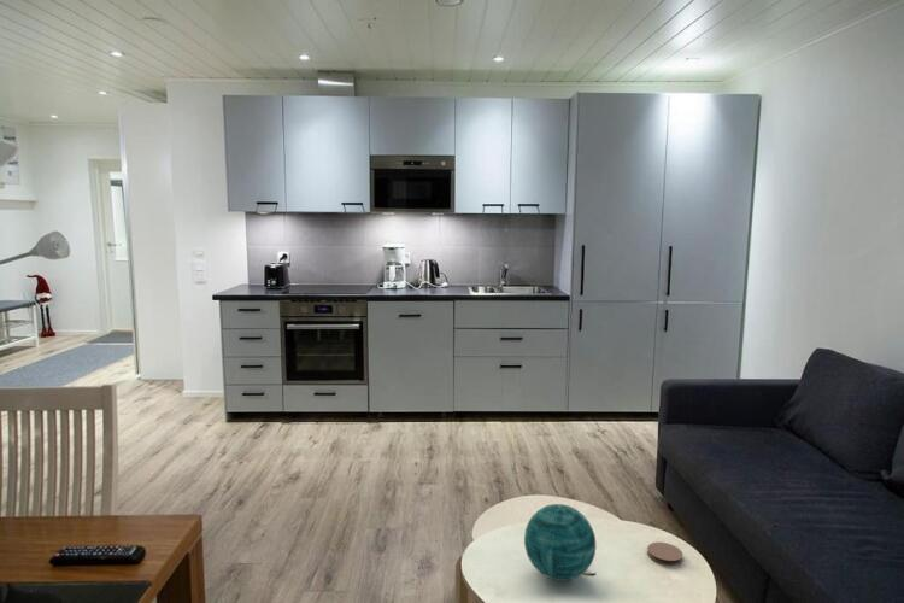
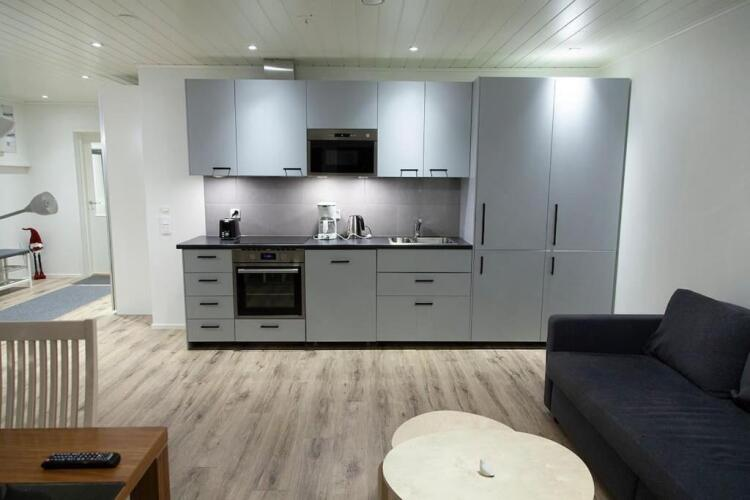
- coaster [646,541,683,567]
- decorative orb [523,503,598,582]
